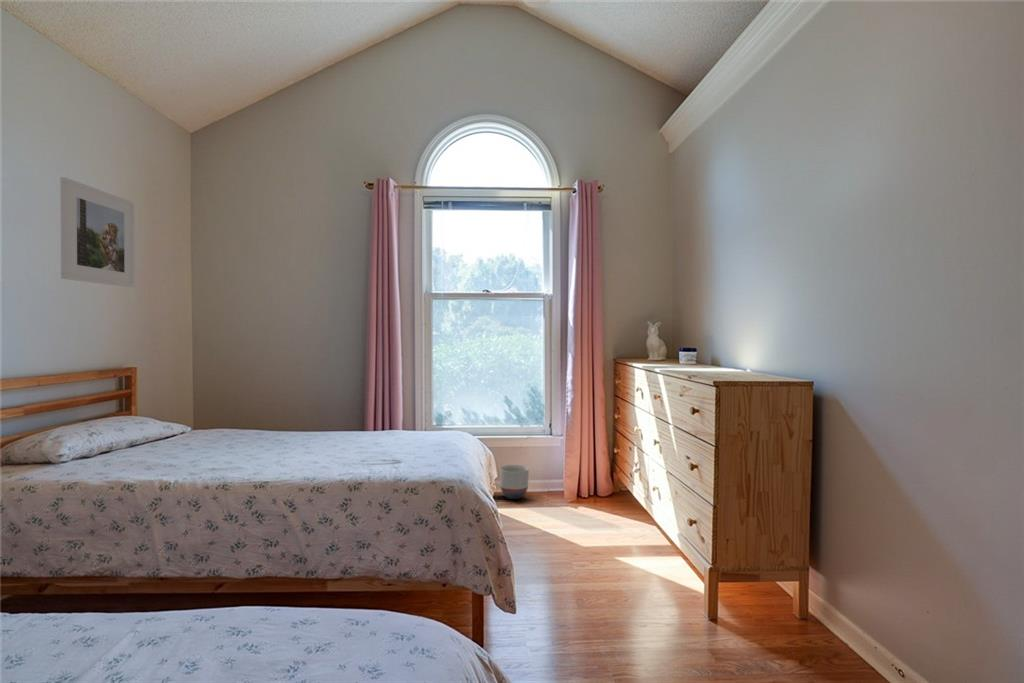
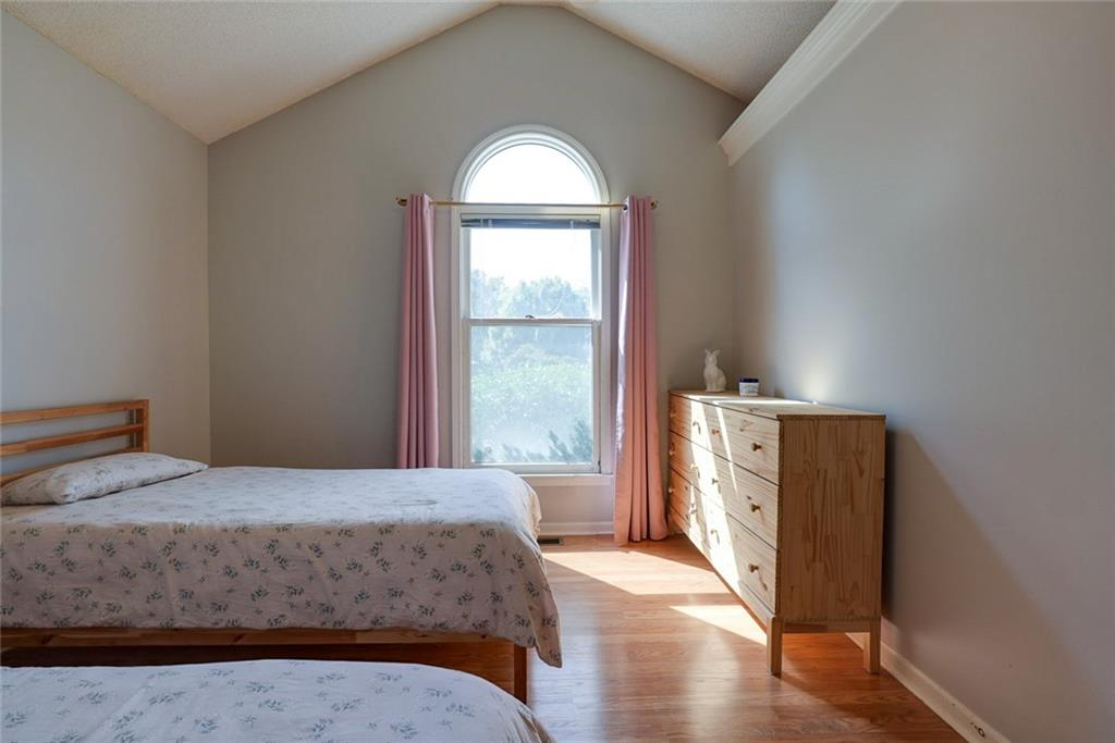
- planter [499,464,529,500]
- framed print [60,176,136,288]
